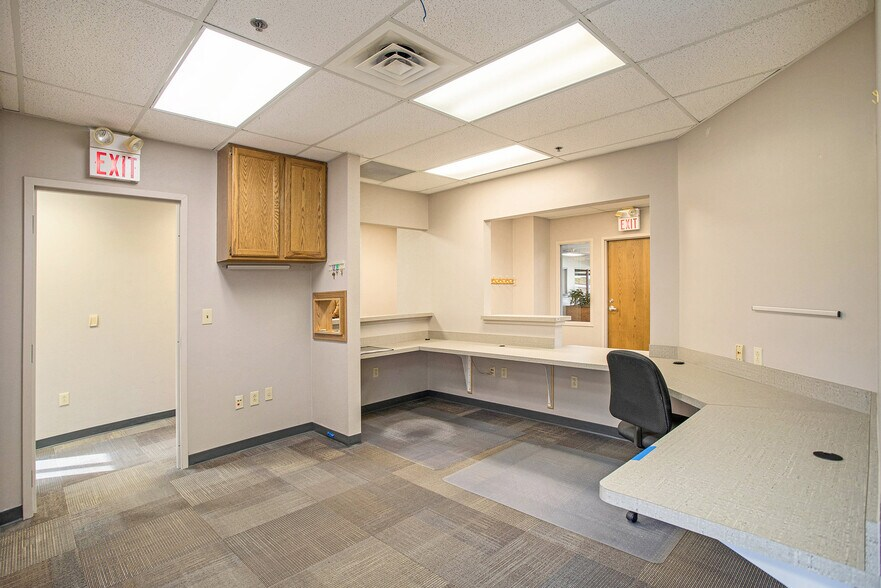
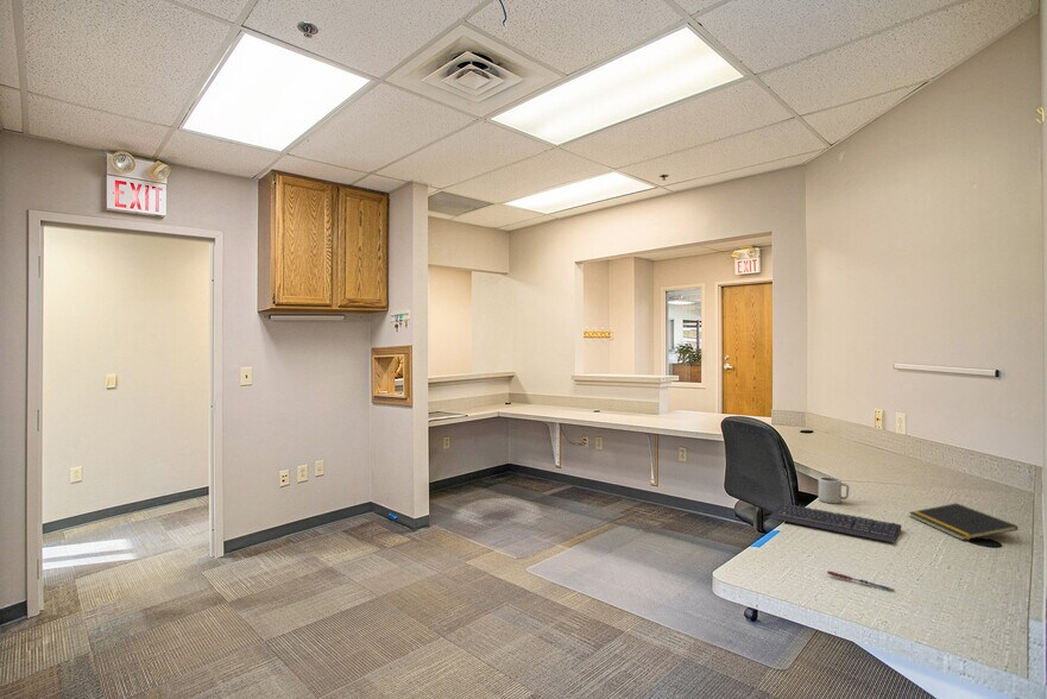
+ notepad [908,502,1020,541]
+ keyboard [767,503,902,543]
+ cup [818,476,850,504]
+ pen [826,569,895,592]
